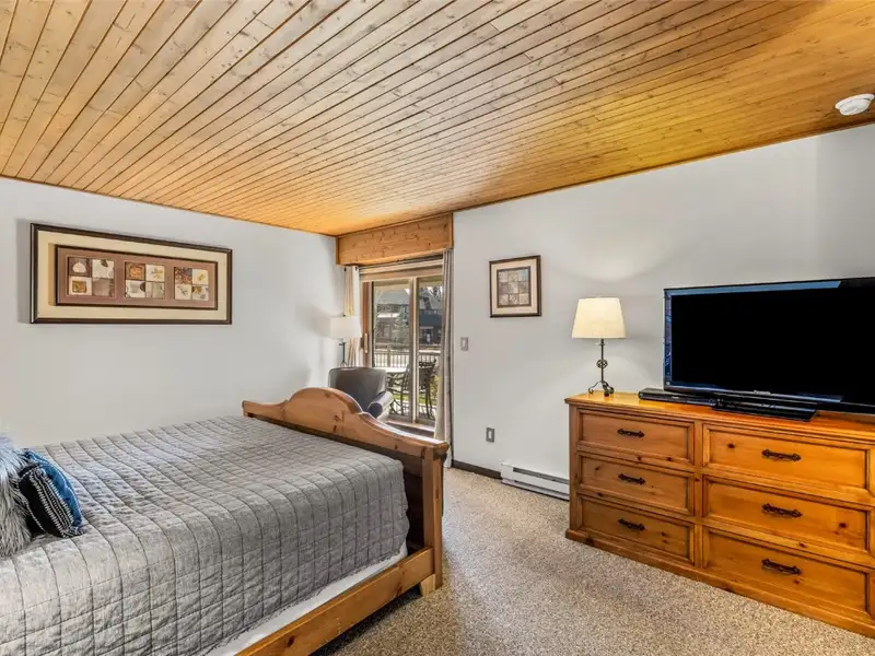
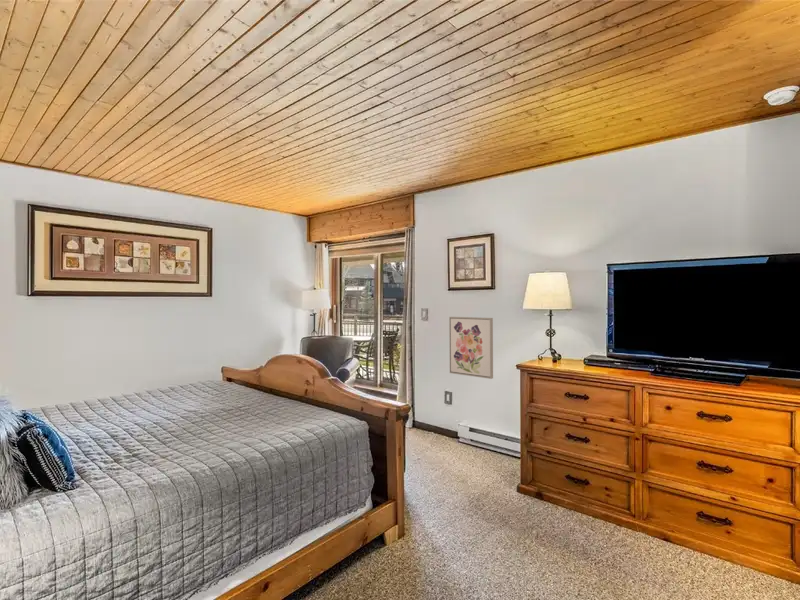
+ wall art [448,316,494,380]
